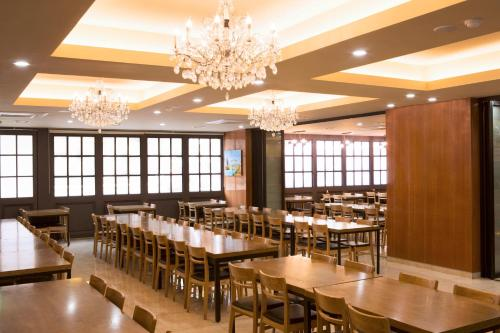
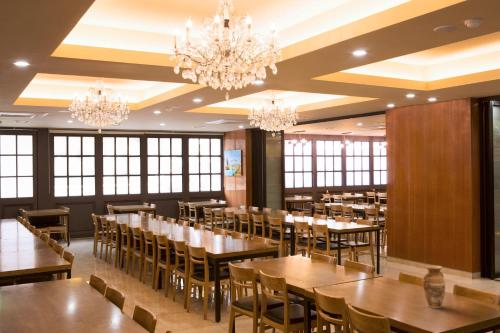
+ vase [421,264,446,309]
